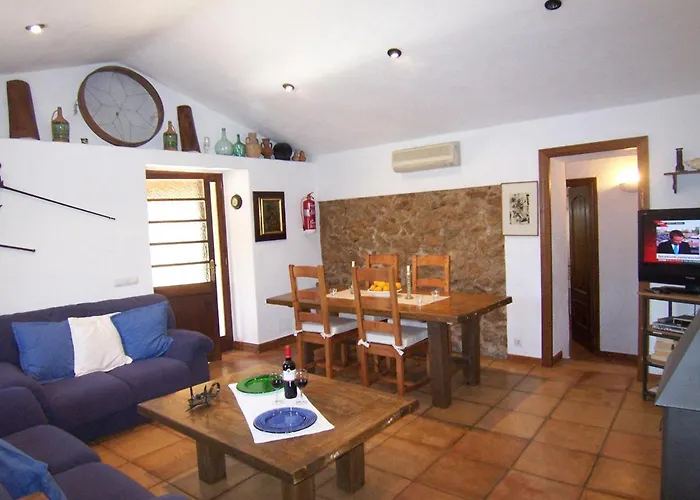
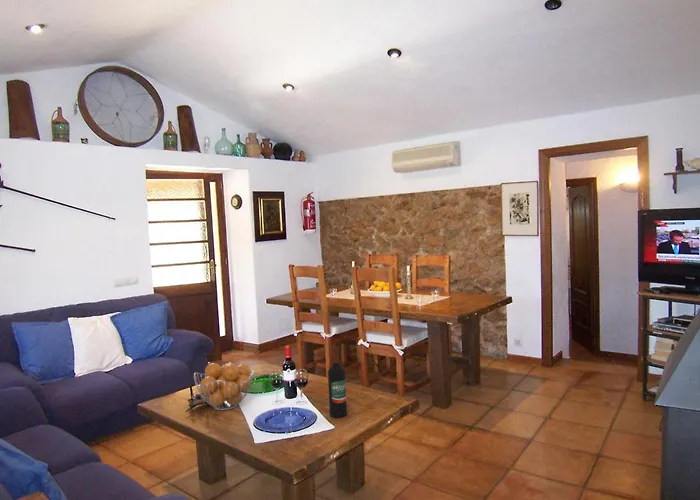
+ fruit basket [193,362,255,411]
+ wine bottle [327,345,348,418]
